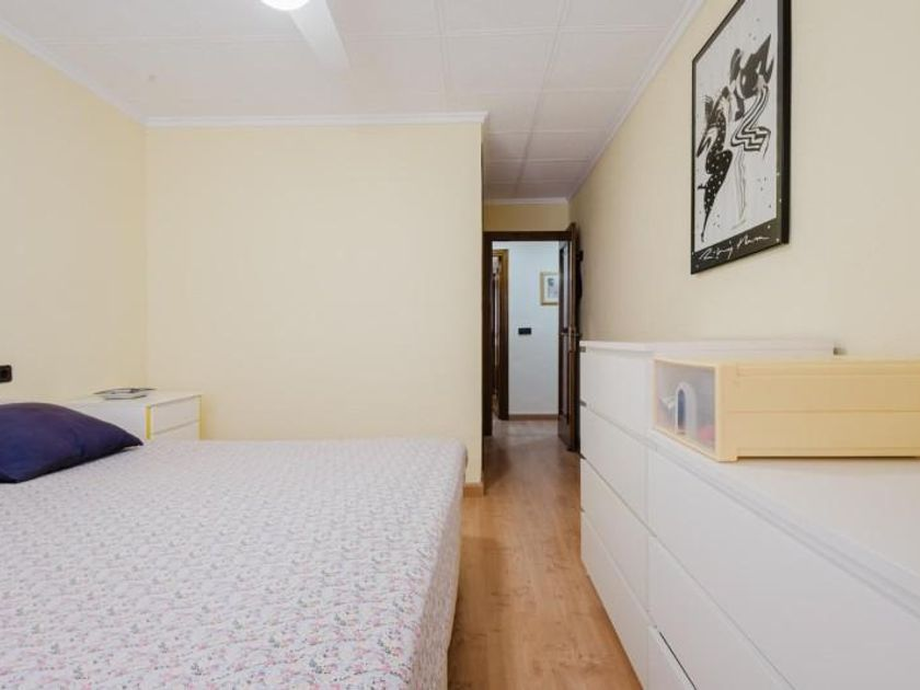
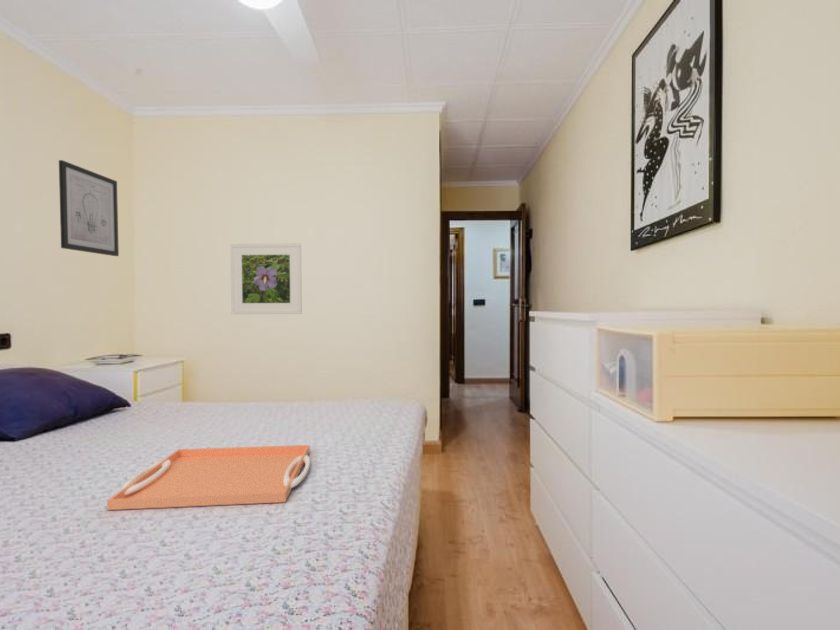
+ serving tray [106,444,311,511]
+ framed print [230,242,303,315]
+ wall art [58,159,120,257]
